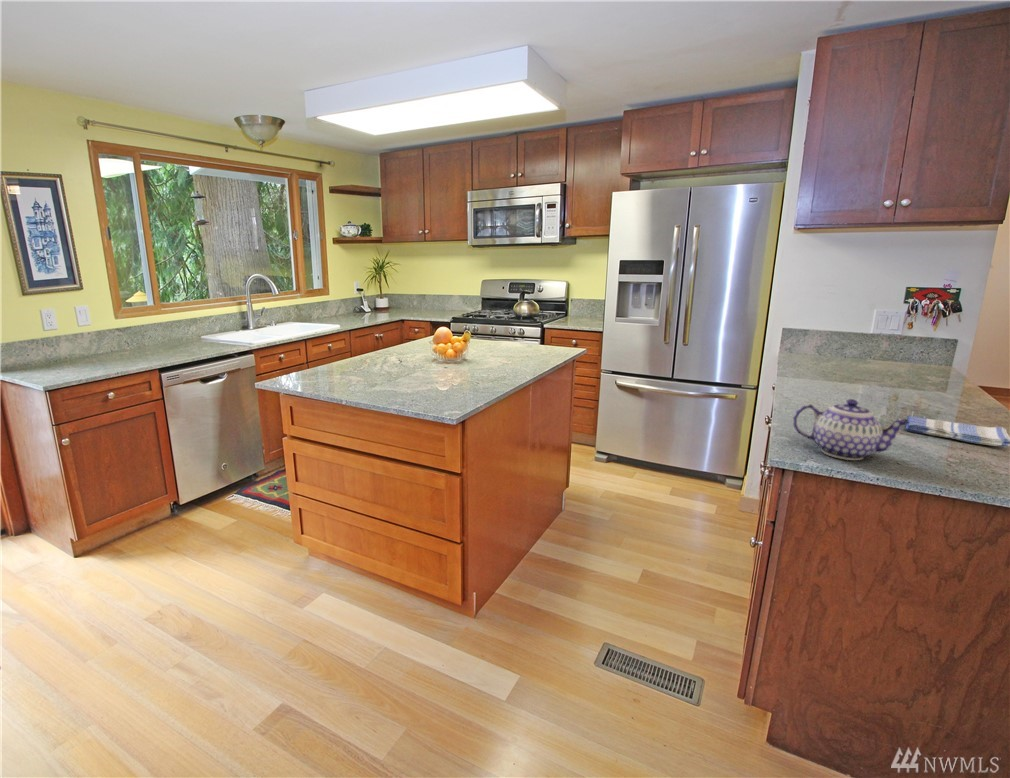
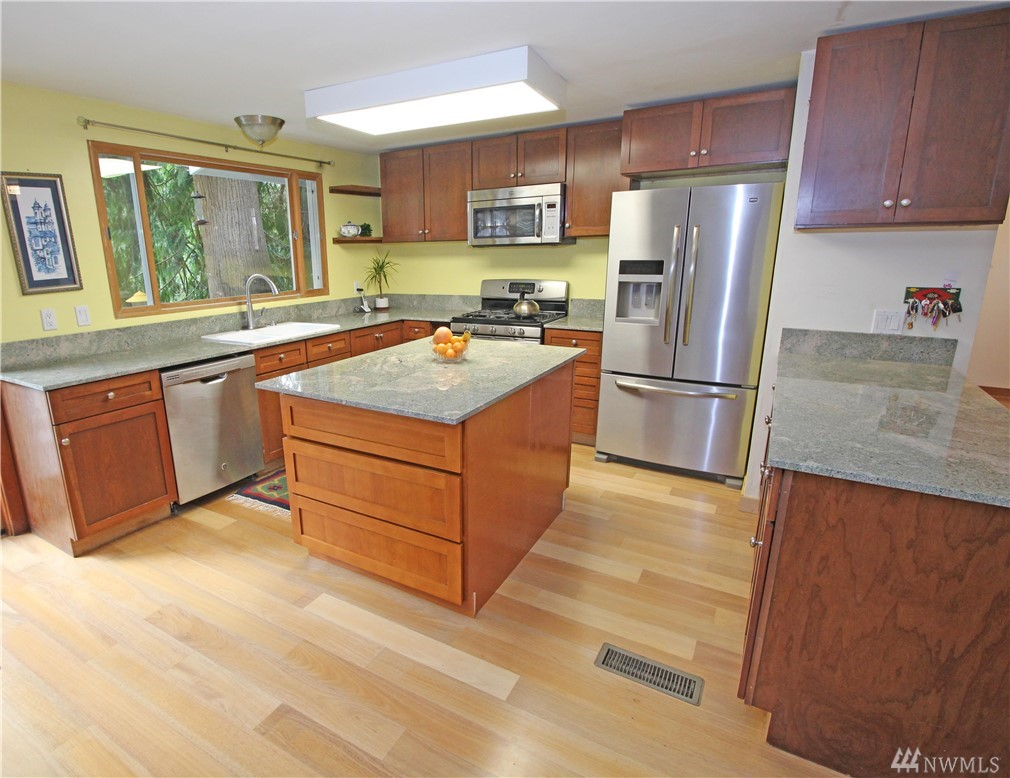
- dish towel [904,415,1010,448]
- teapot [792,398,910,461]
